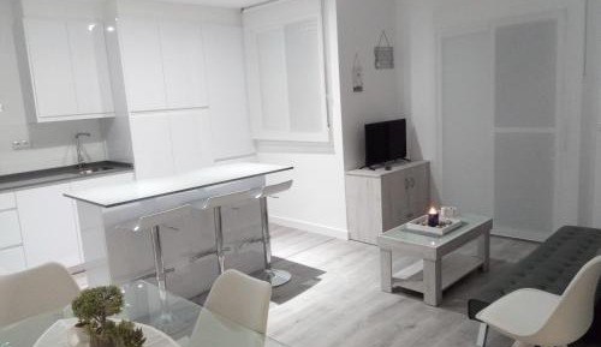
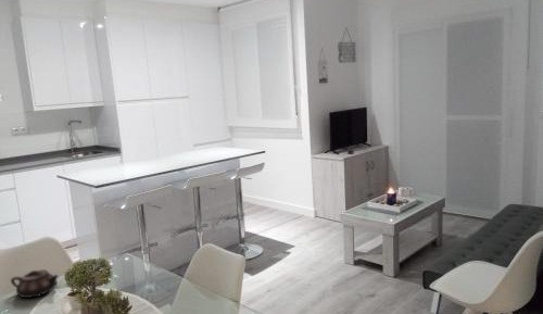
+ teapot [10,268,59,299]
